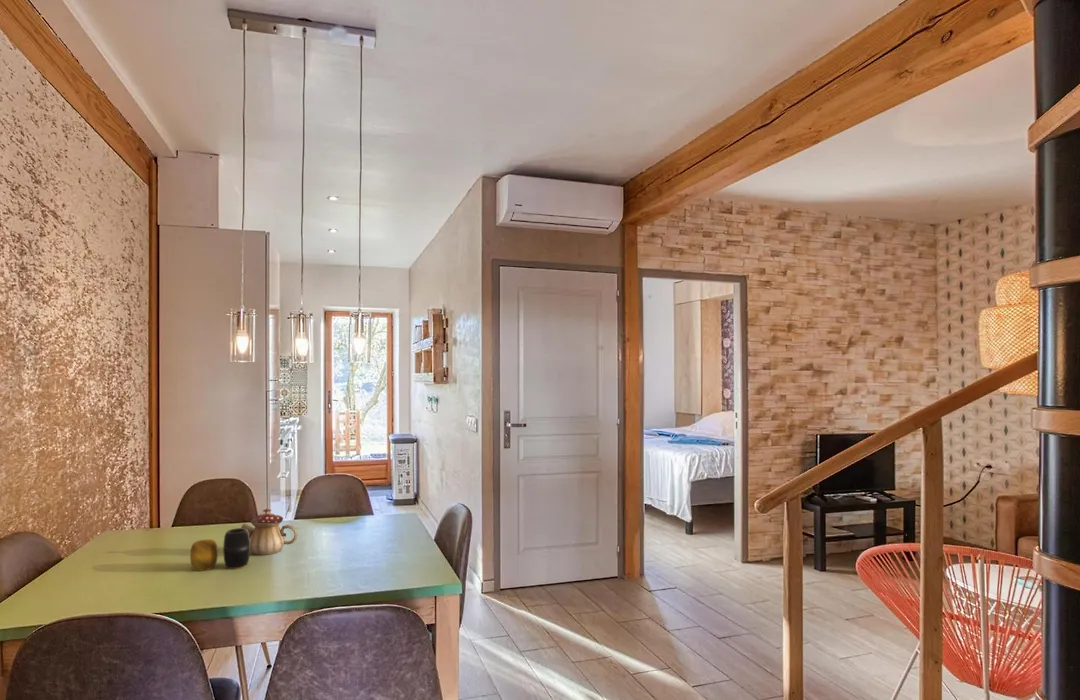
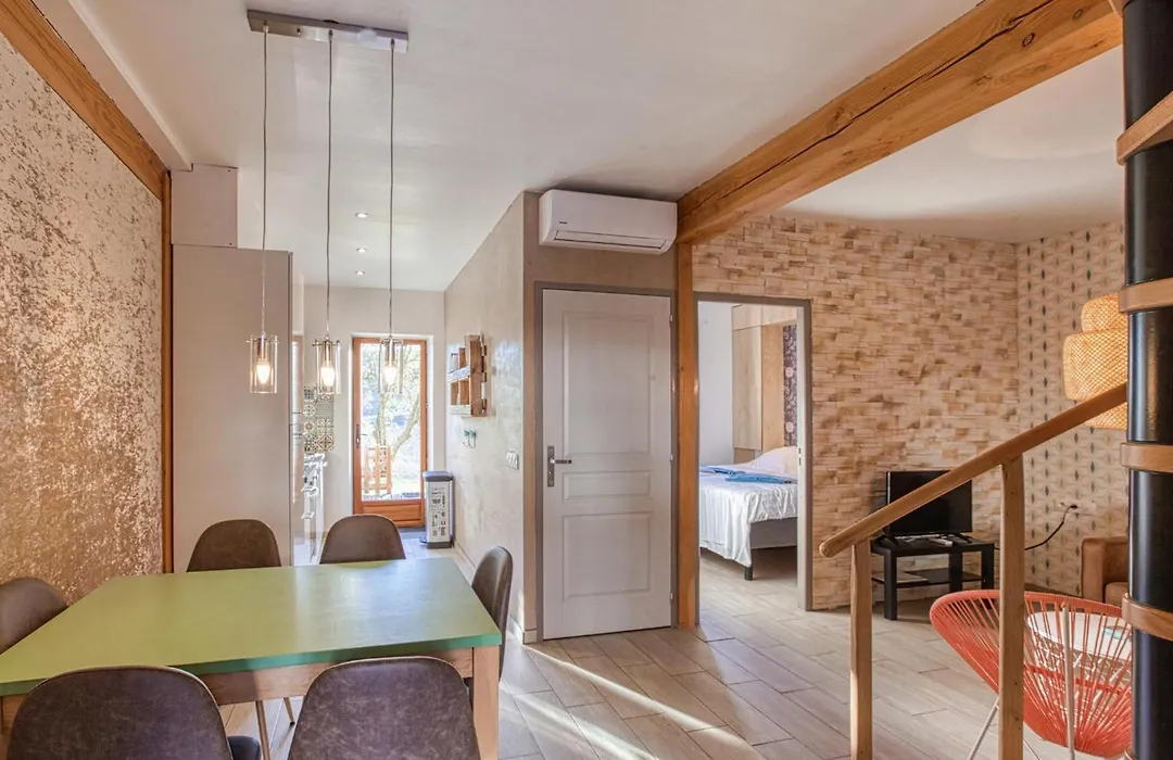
- vase [189,527,251,572]
- teapot [240,508,299,556]
